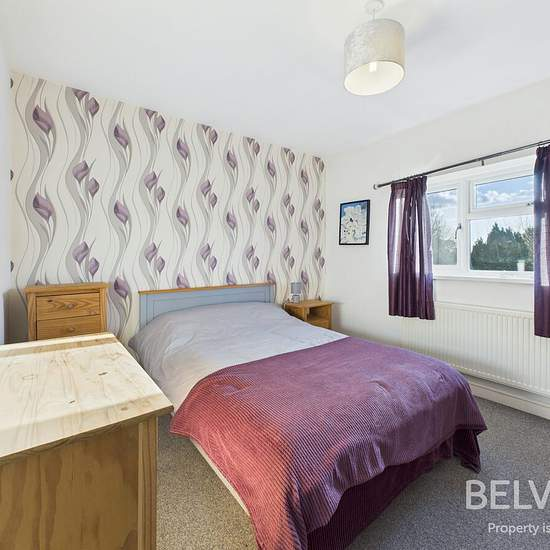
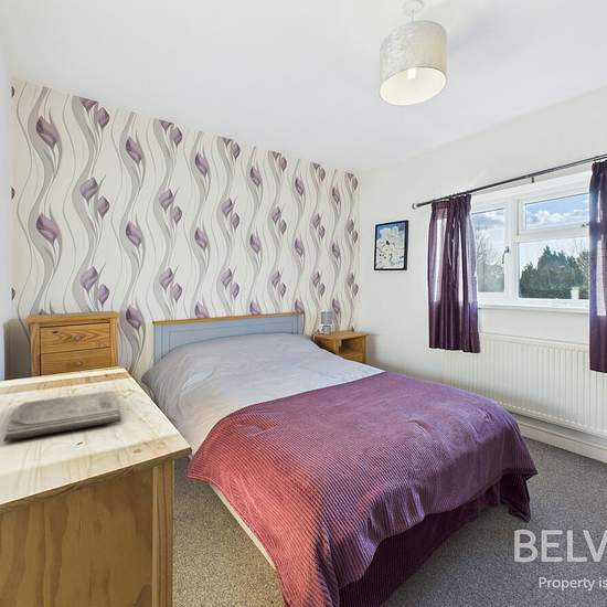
+ diary [2,390,123,443]
